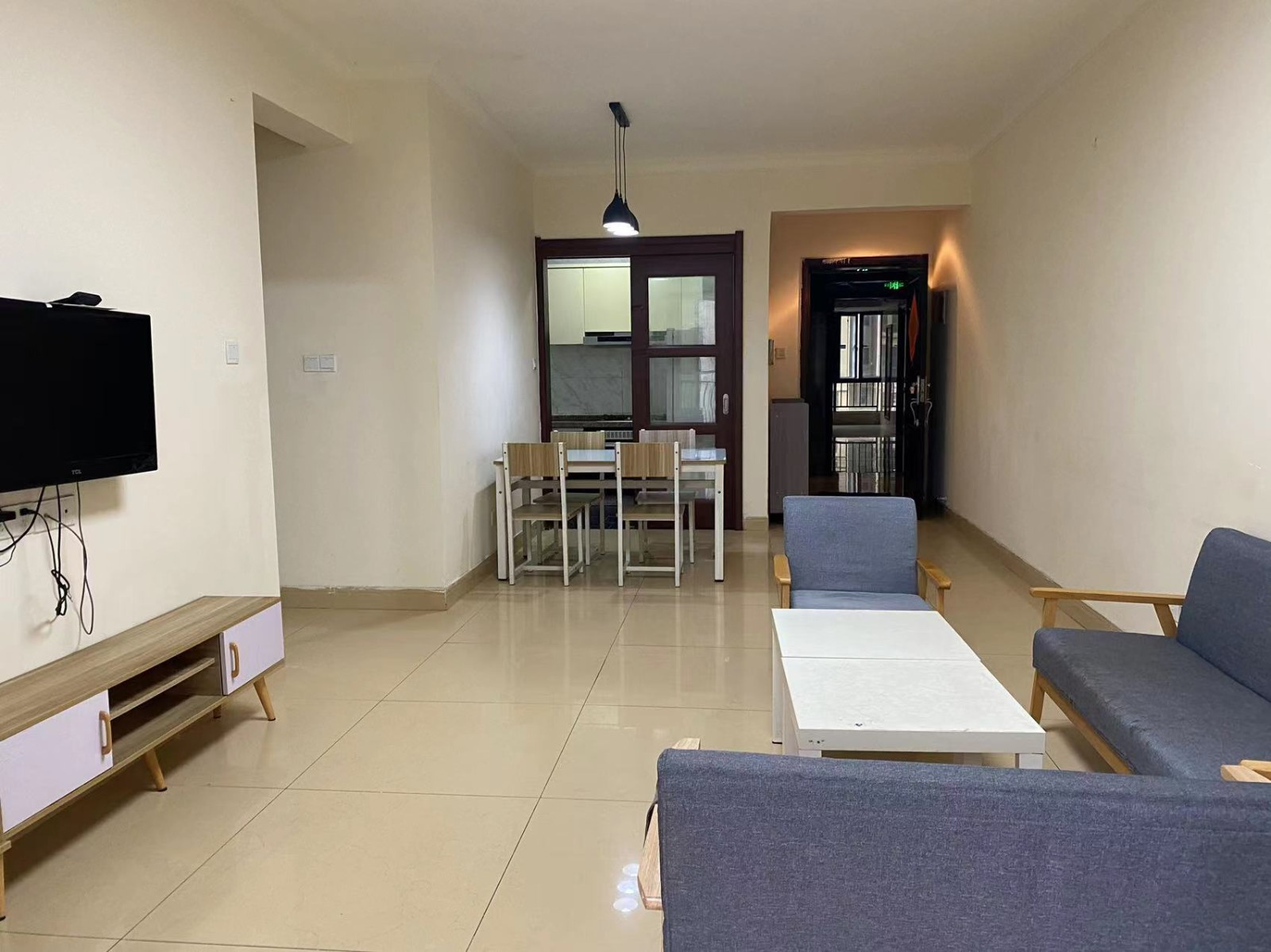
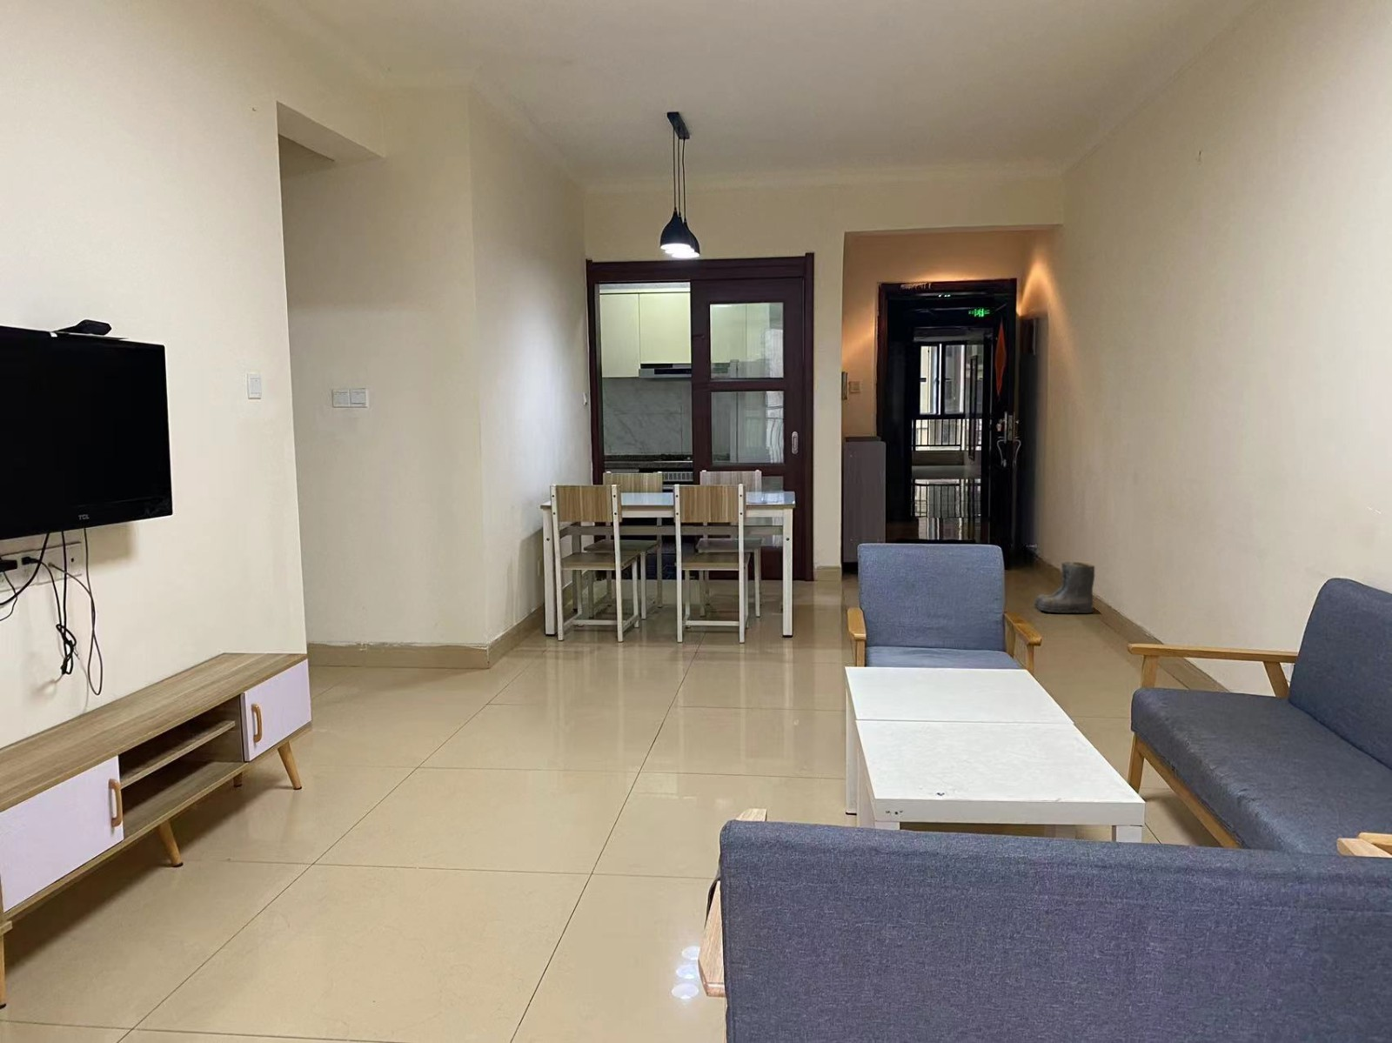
+ boots [1033,561,1095,615]
